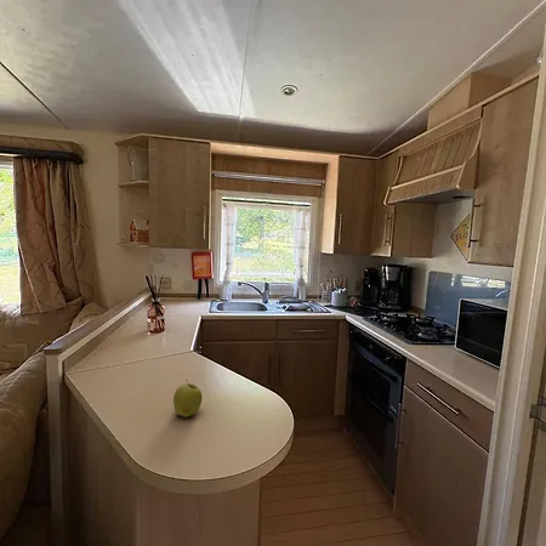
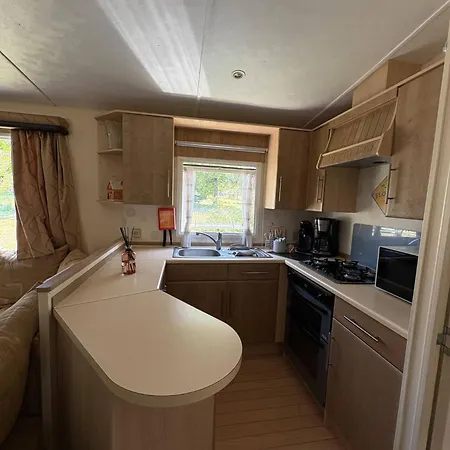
- apple [172,380,203,419]
